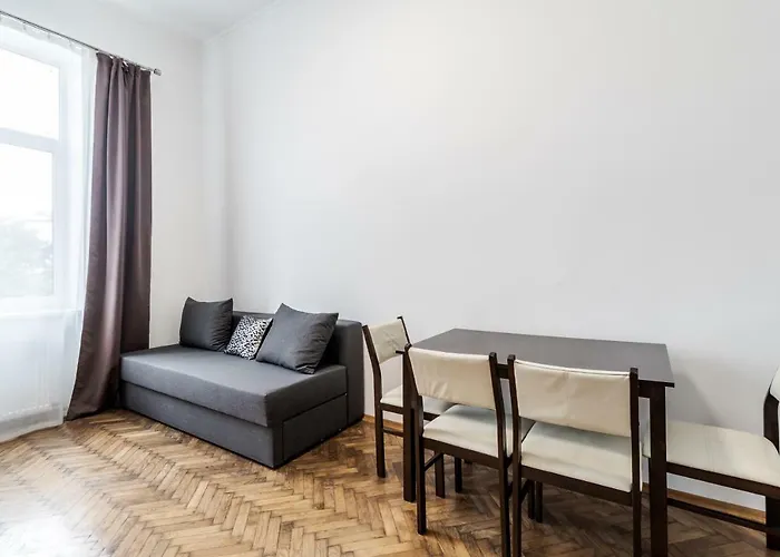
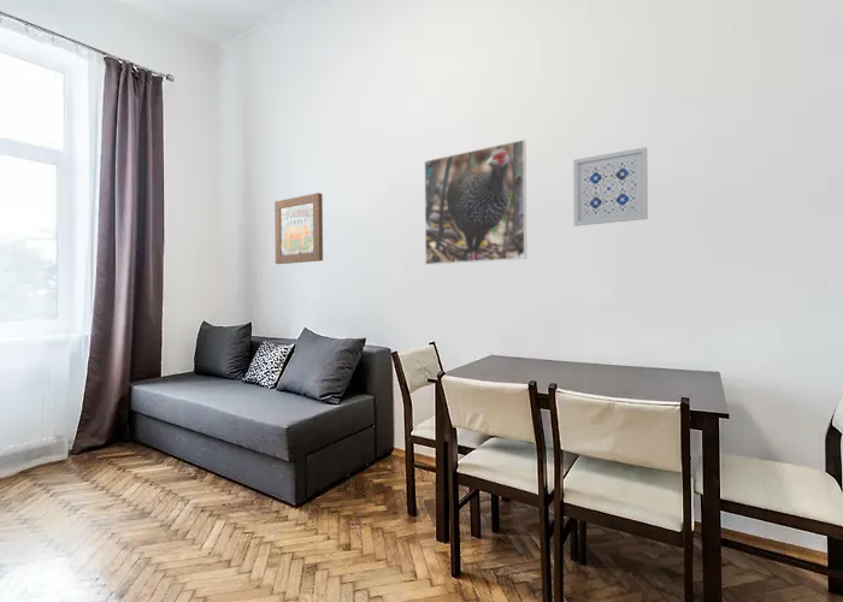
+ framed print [423,138,527,266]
+ wall art [572,146,649,228]
+ wall art [273,191,324,265]
